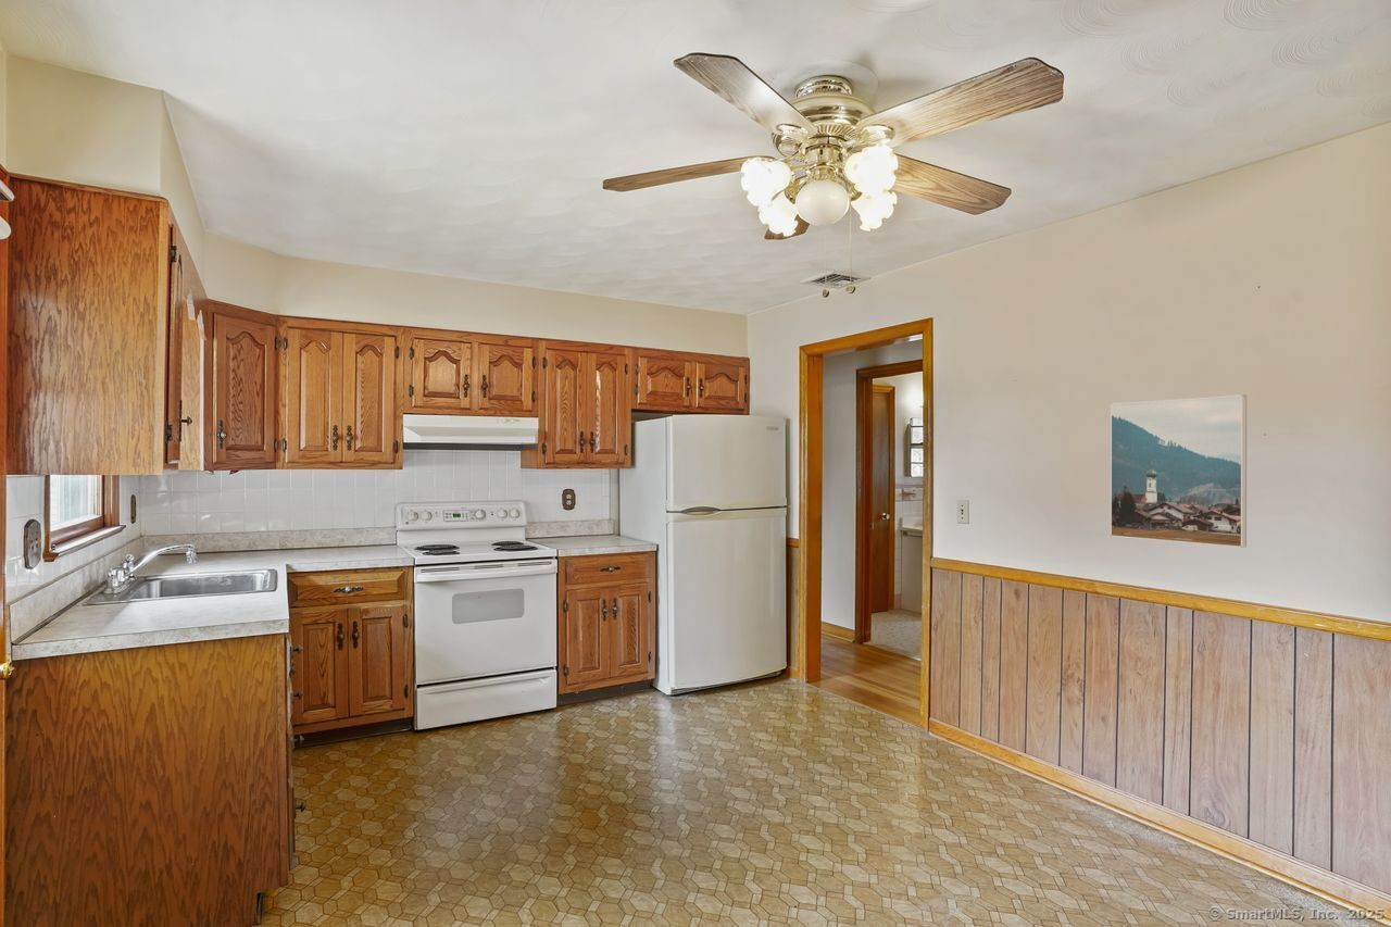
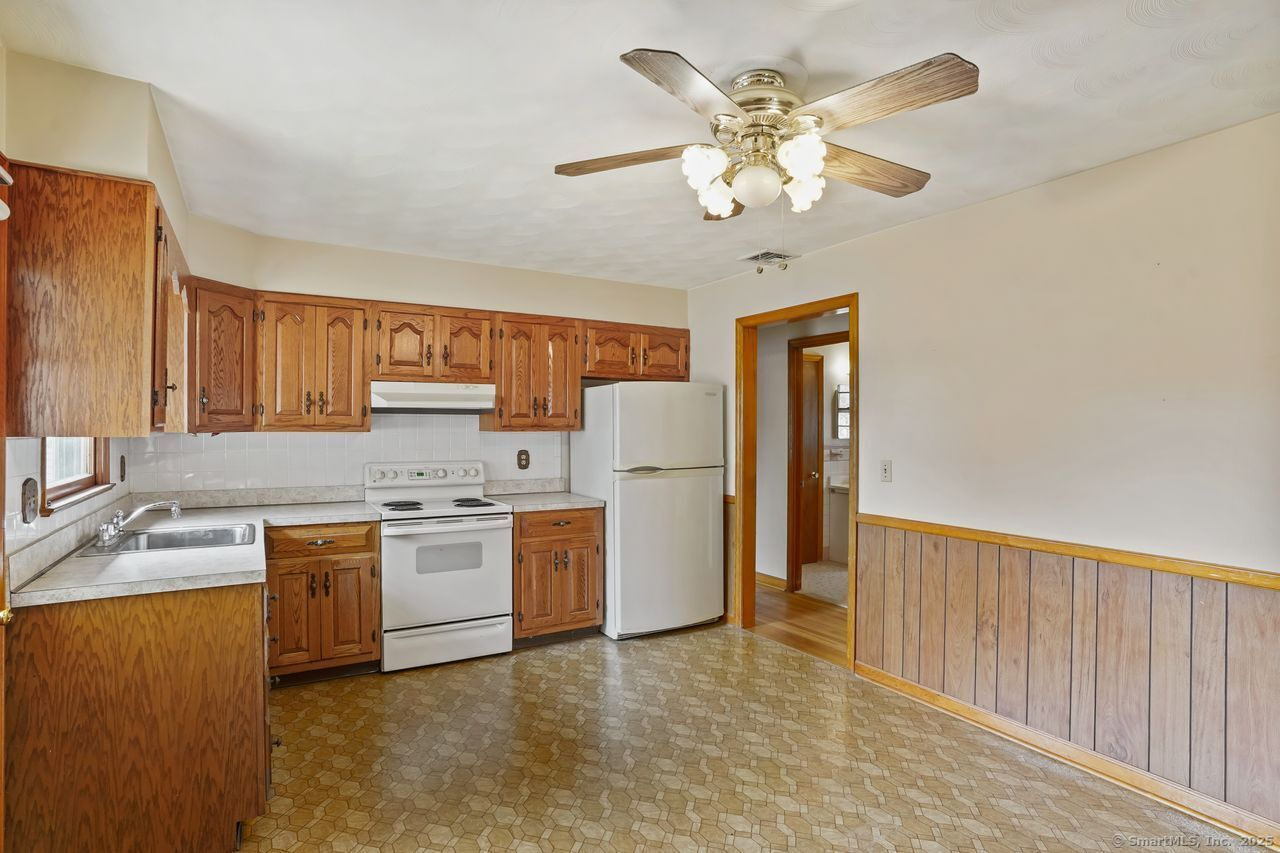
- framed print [1110,393,1248,549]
